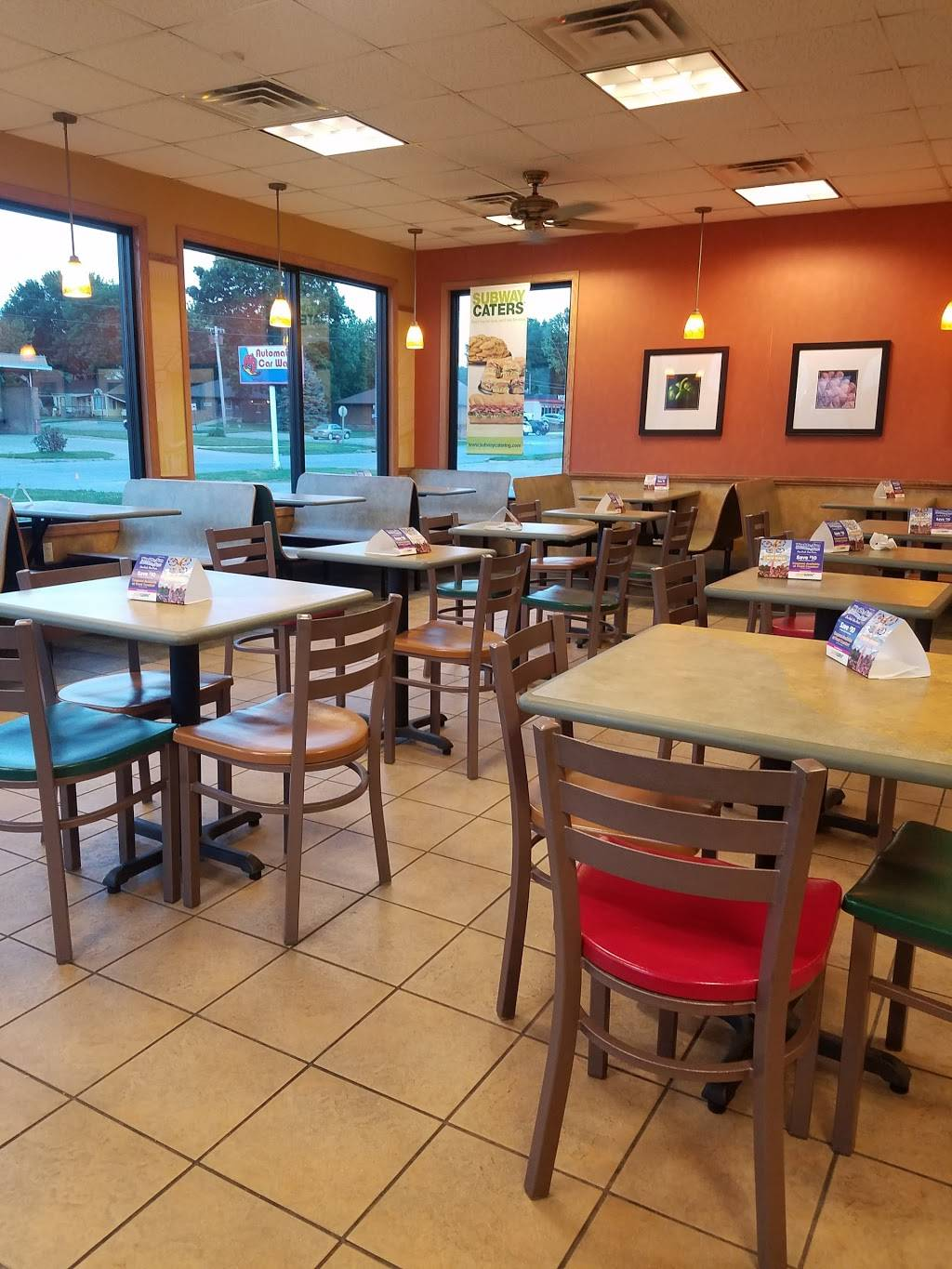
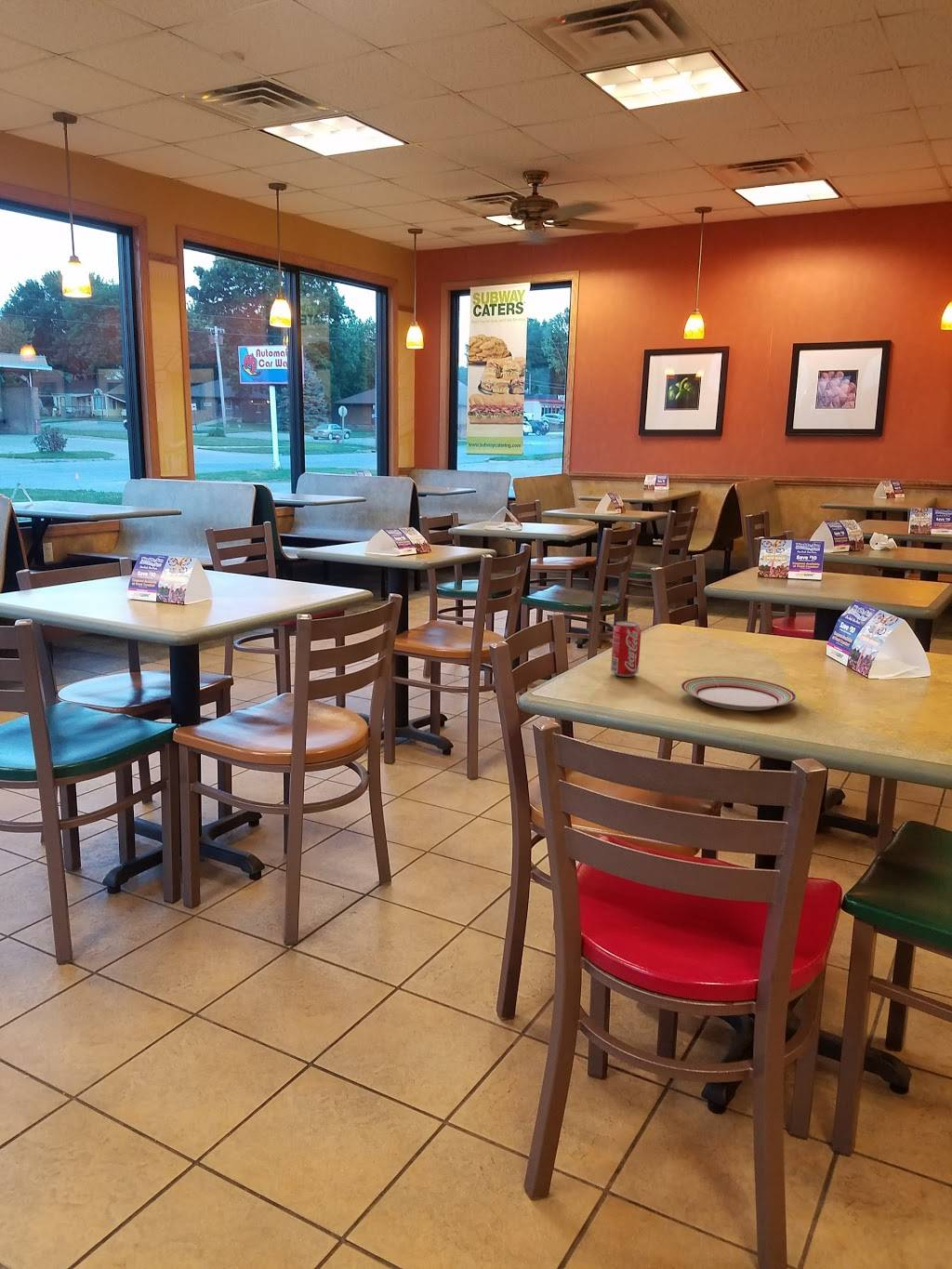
+ beverage can [610,620,641,678]
+ plate [681,675,797,711]
